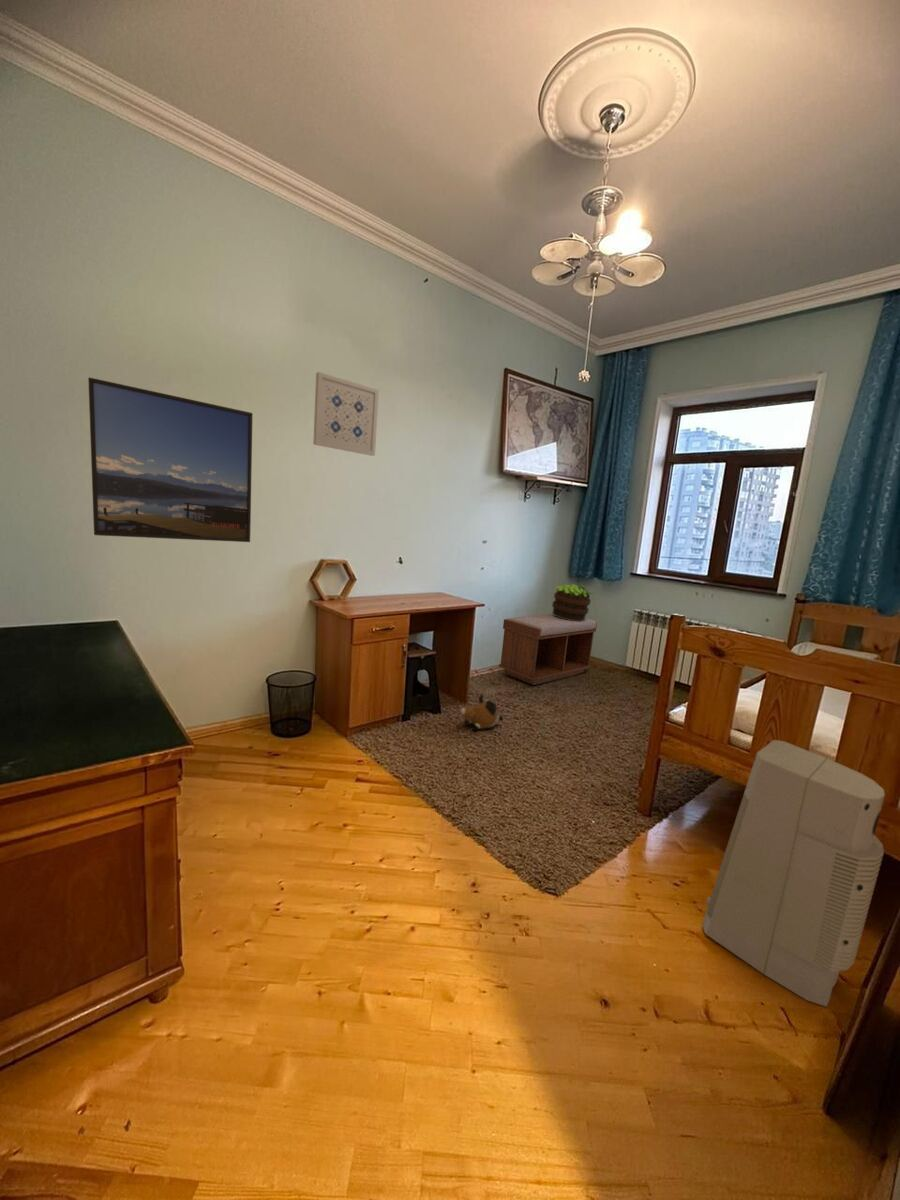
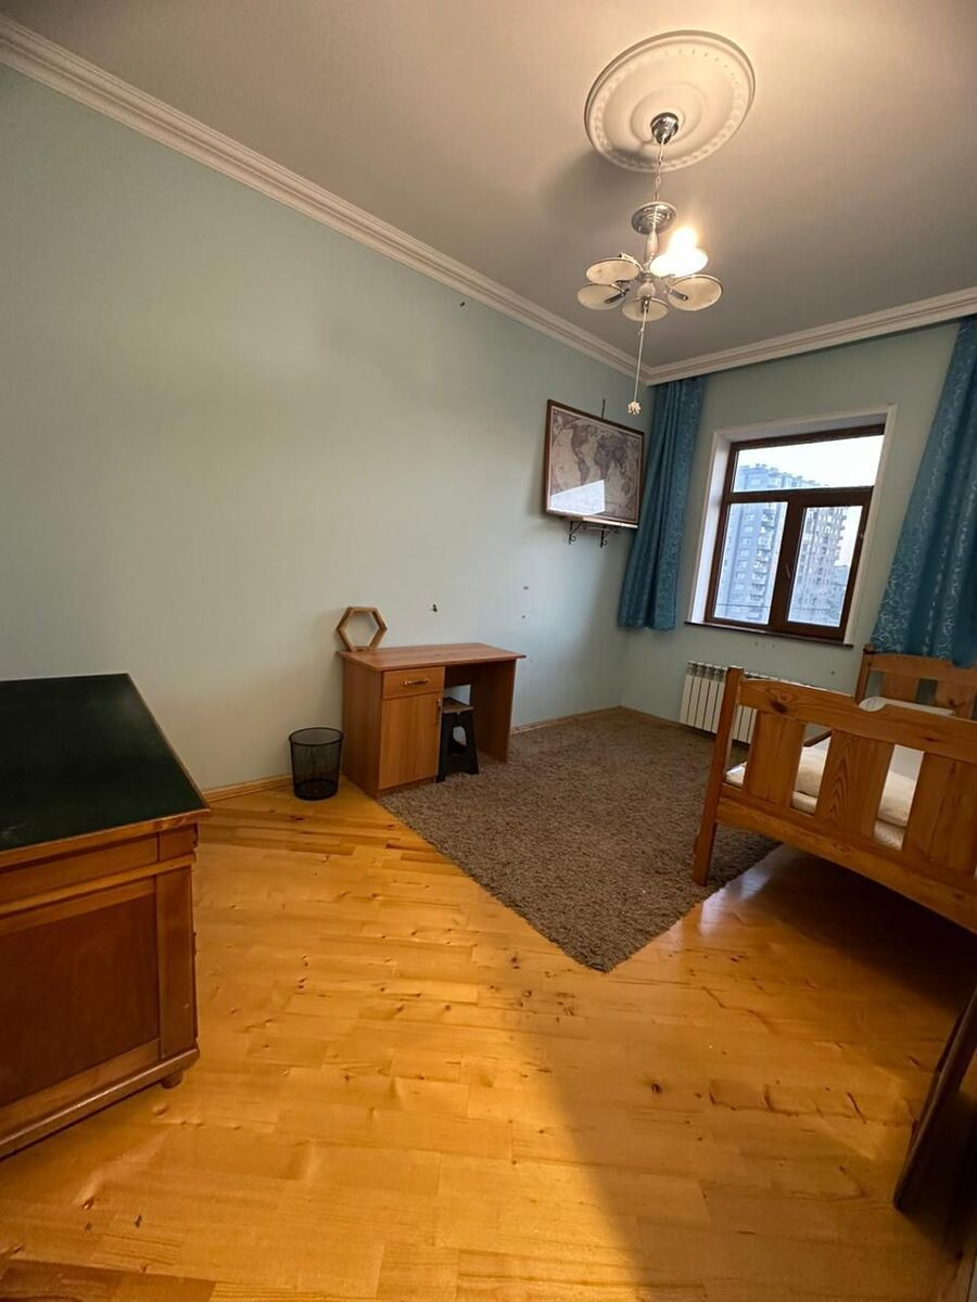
- air purifier [701,739,886,1008]
- wall art [312,371,380,457]
- potted plant [551,583,593,621]
- bench [498,613,598,686]
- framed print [87,376,254,543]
- plush toy [460,693,504,732]
